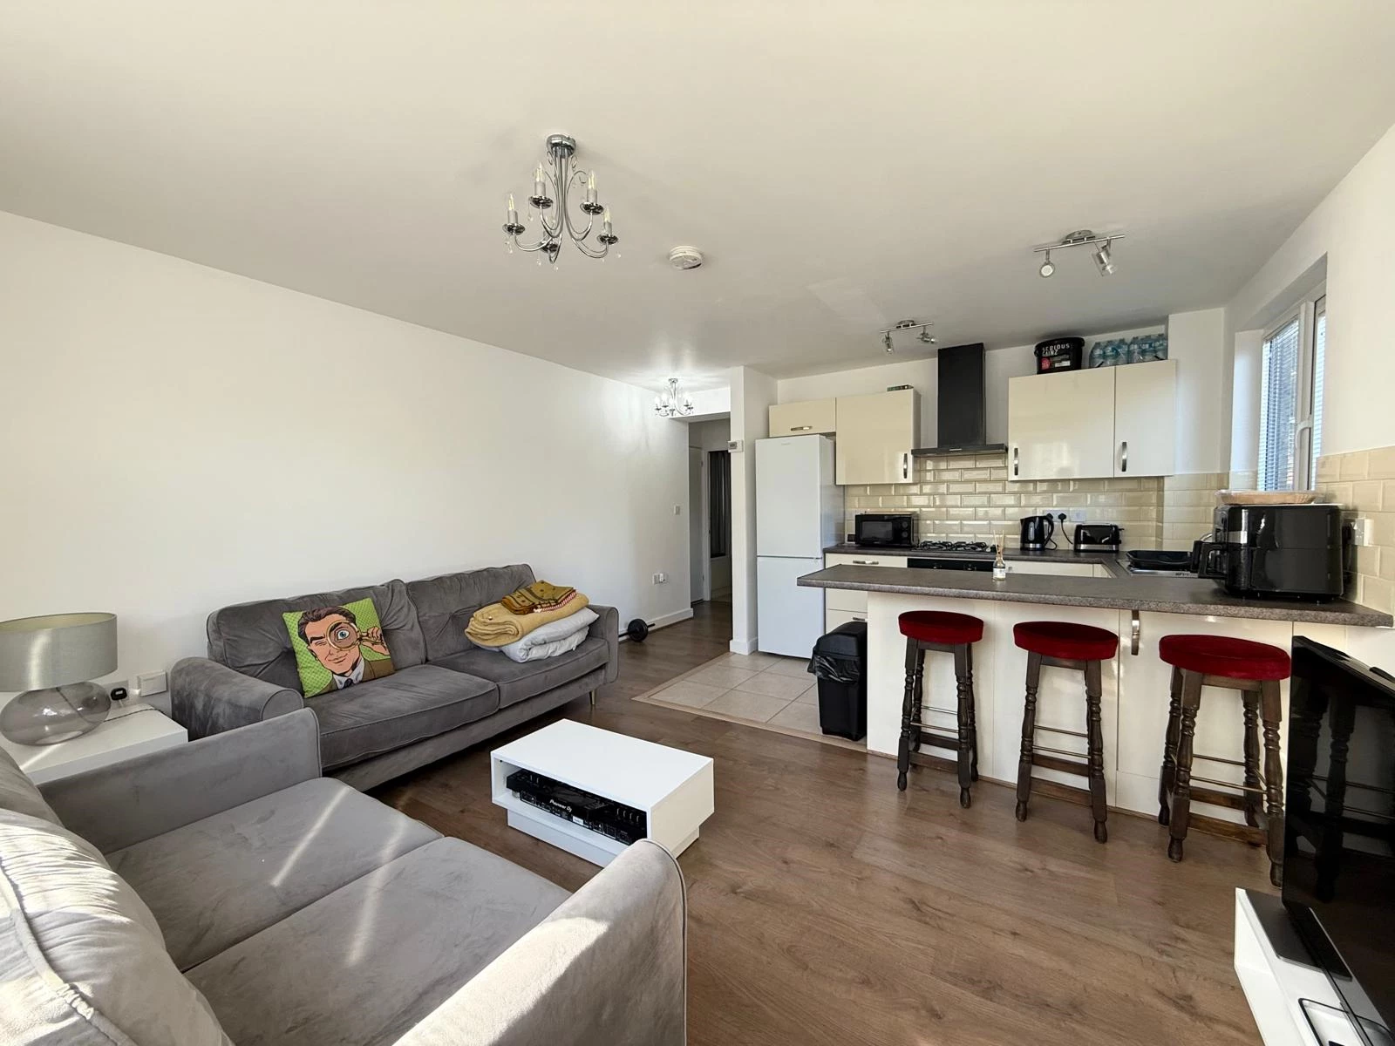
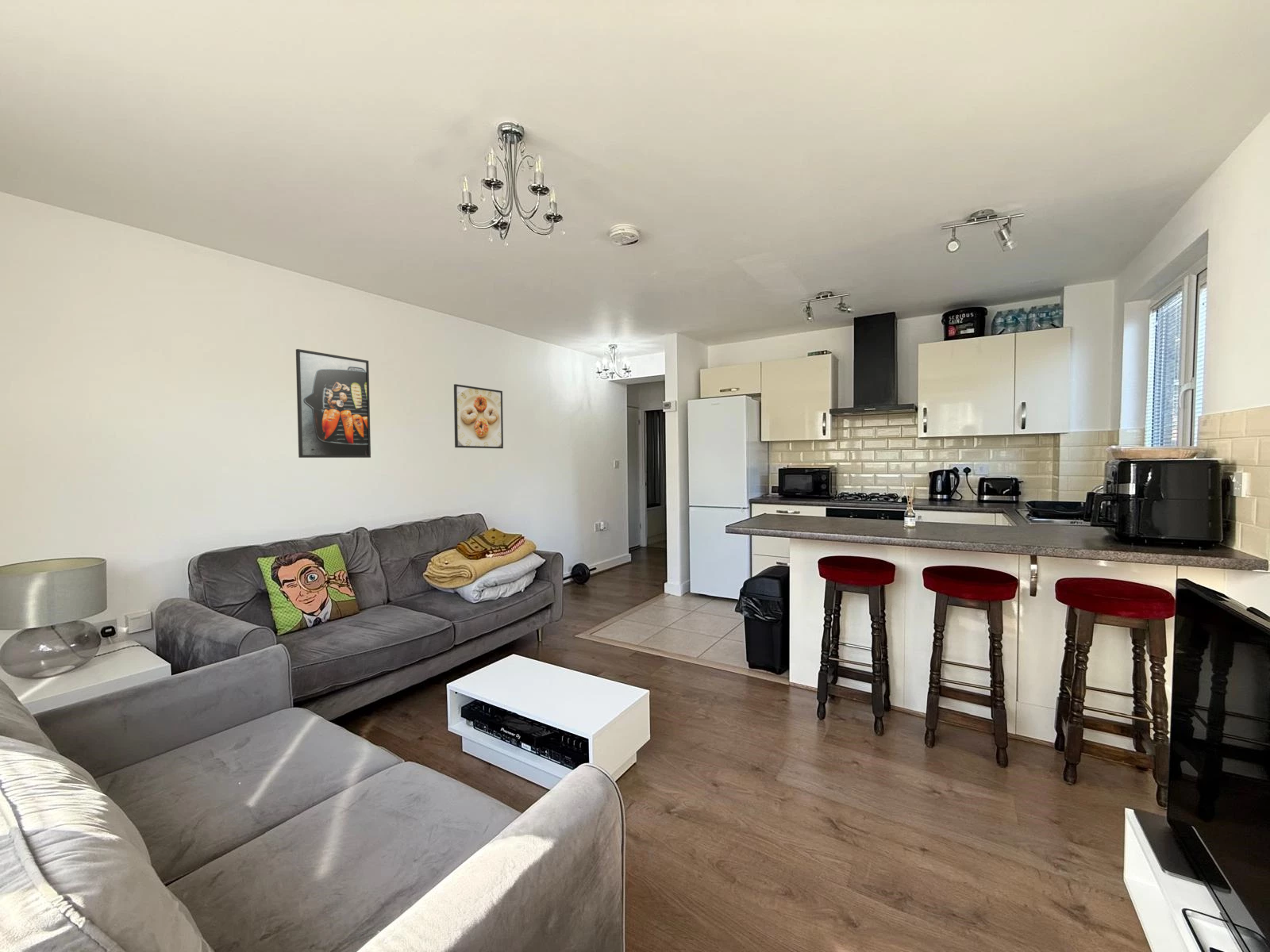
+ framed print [295,348,371,459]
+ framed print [453,383,504,449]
